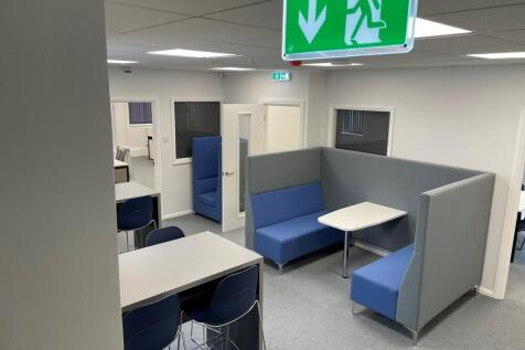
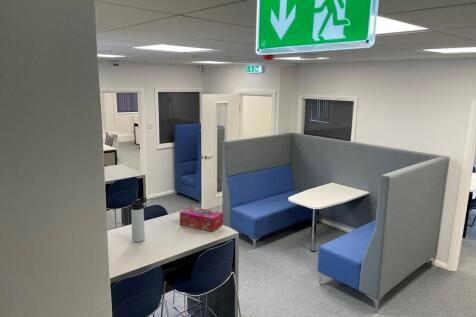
+ thermos bottle [130,197,148,243]
+ tissue box [179,206,224,233]
